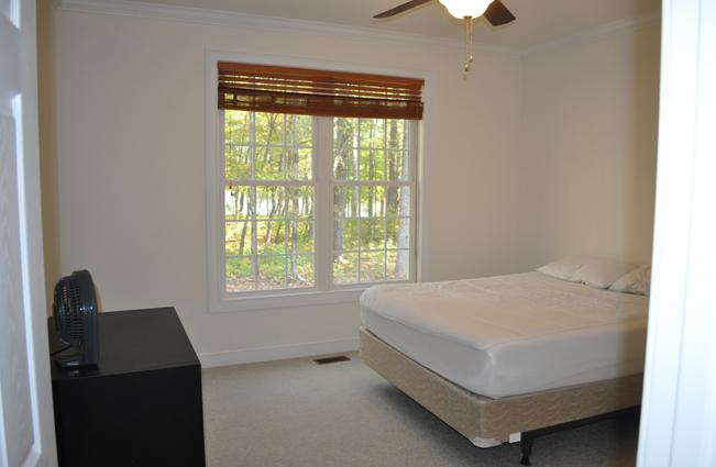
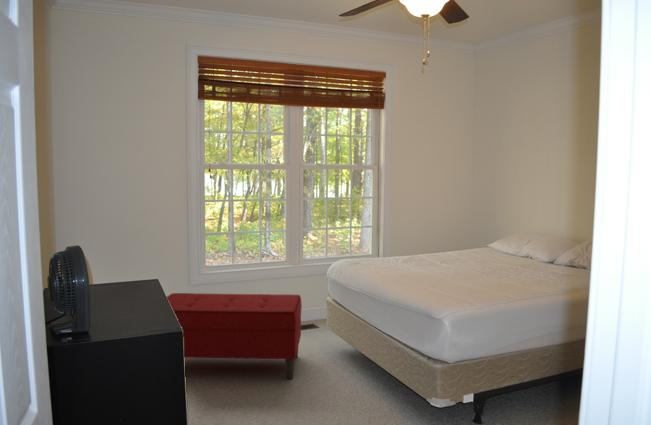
+ bench [166,292,303,380]
